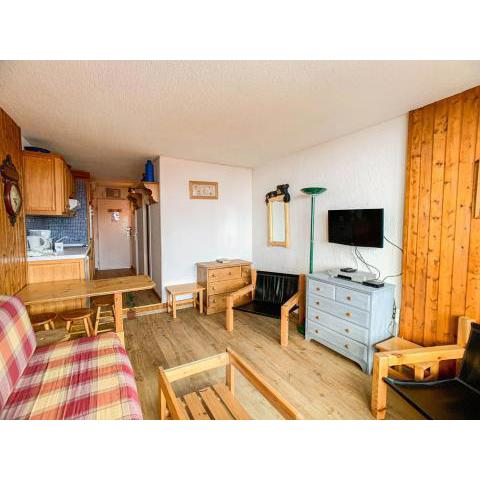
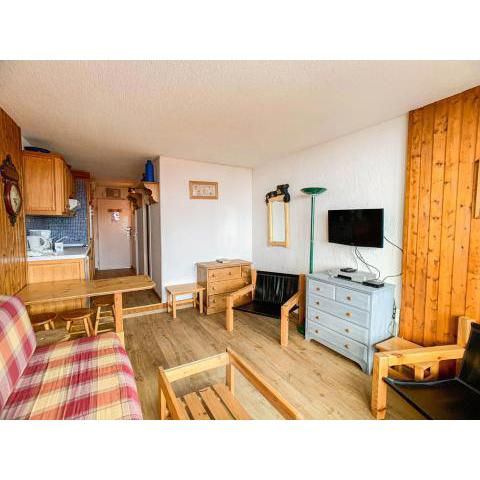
- potted plant [122,291,140,320]
